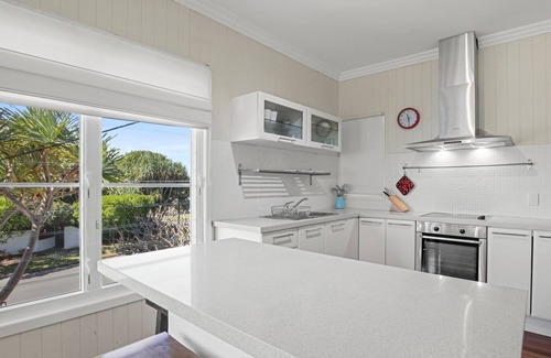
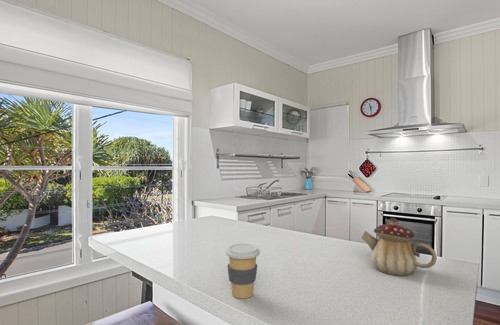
+ coffee cup [225,242,261,299]
+ teapot [361,217,438,277]
